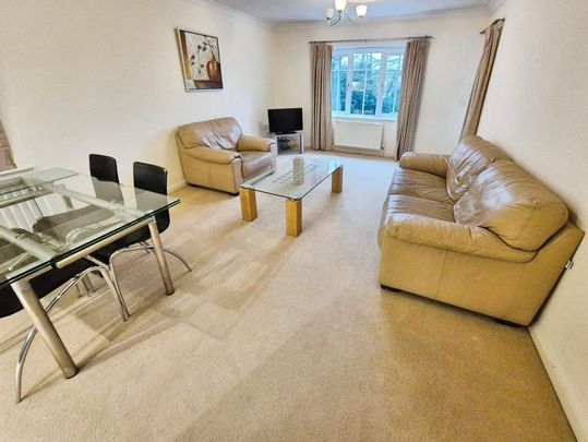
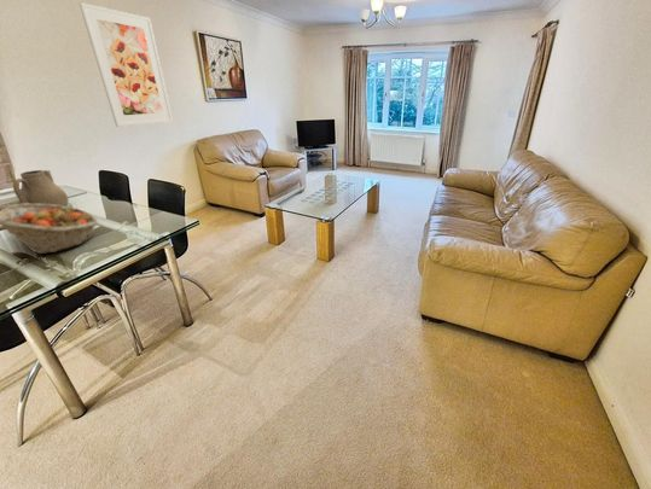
+ teapot [11,169,70,206]
+ fruit basket [0,203,99,255]
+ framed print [77,1,174,128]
